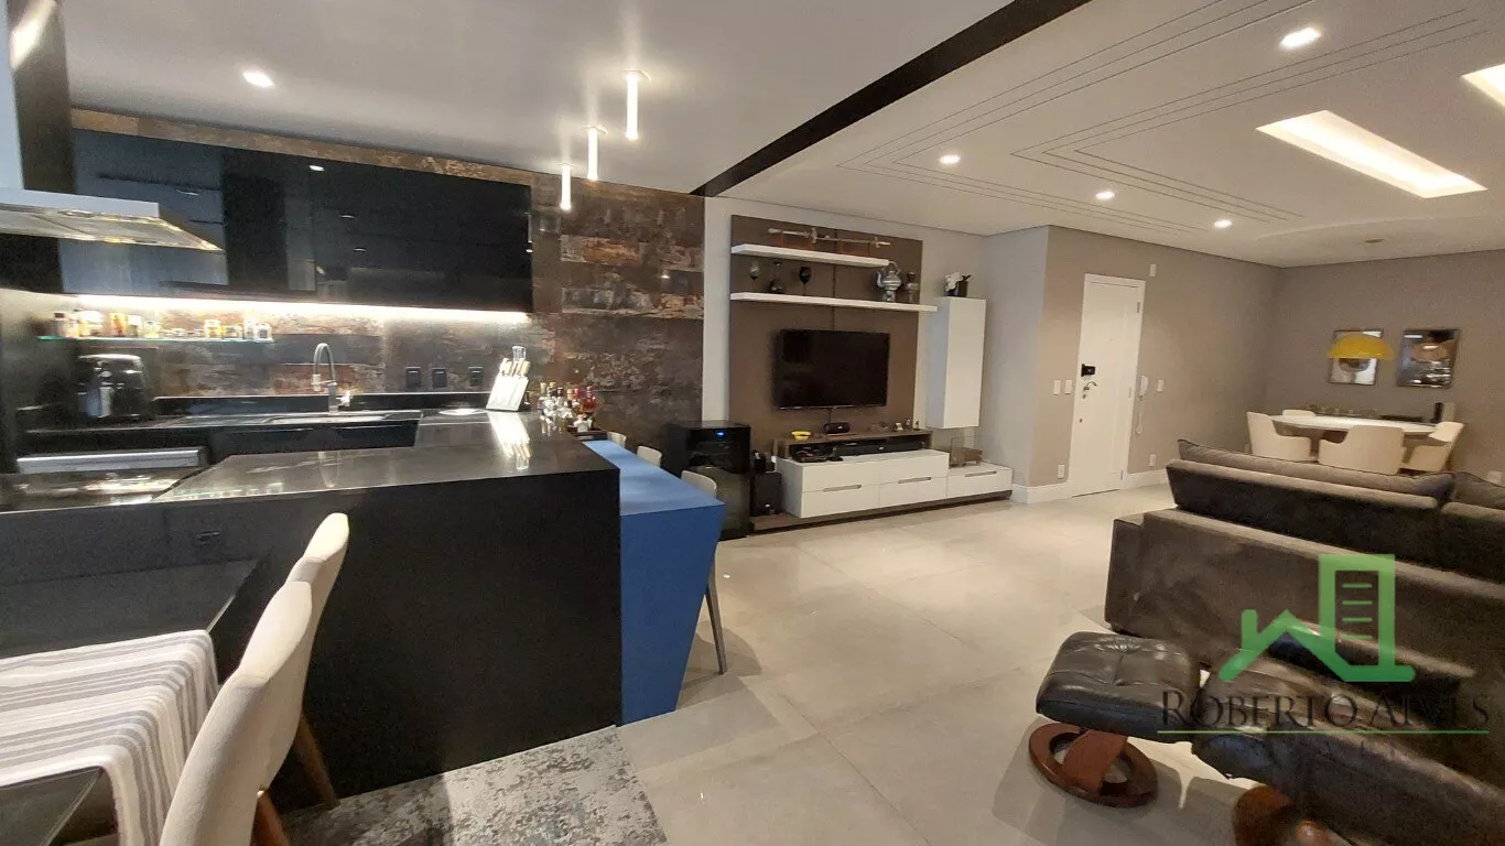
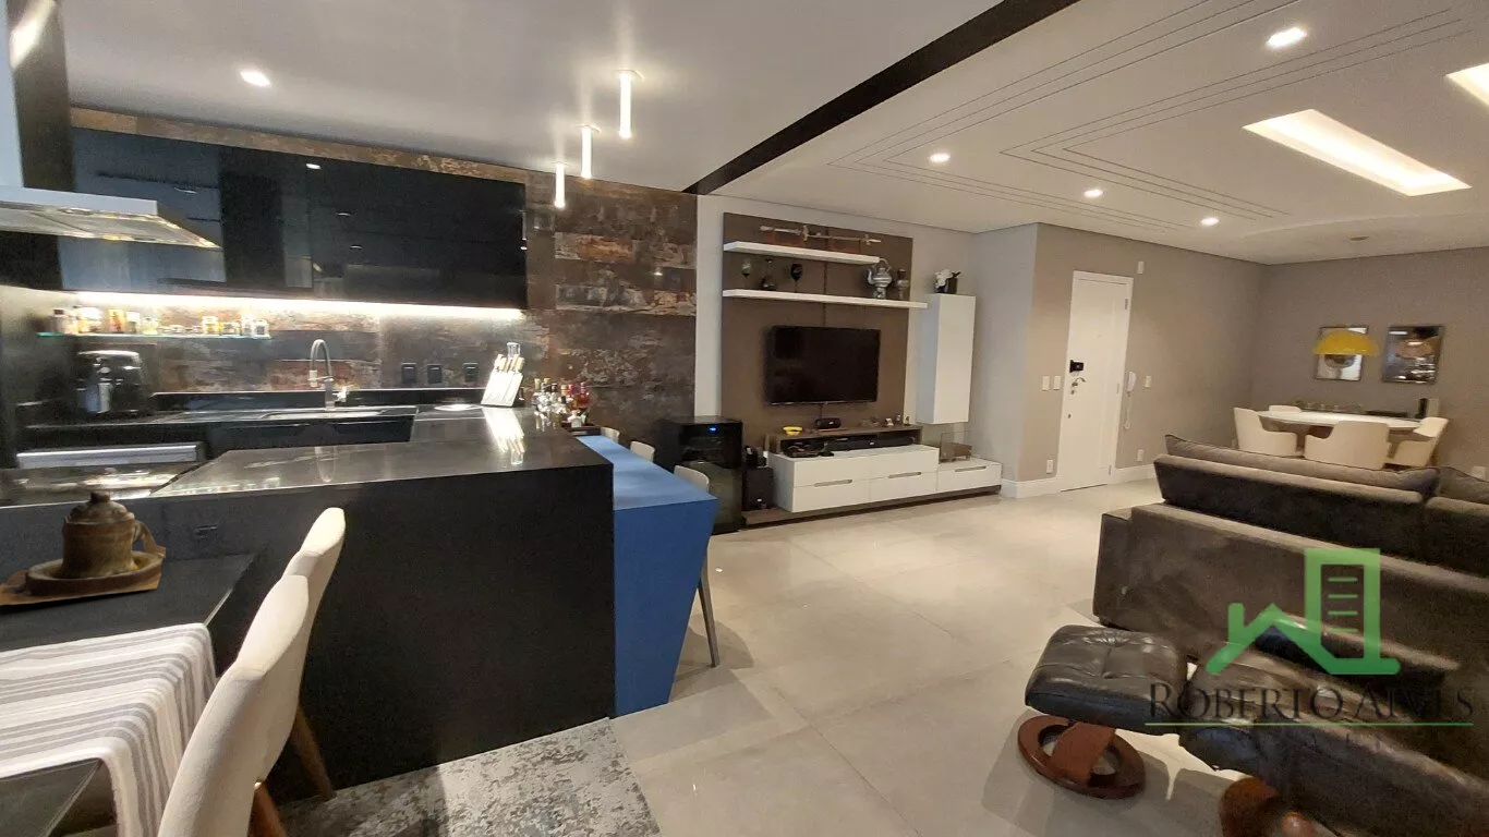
+ teapot [0,490,167,606]
